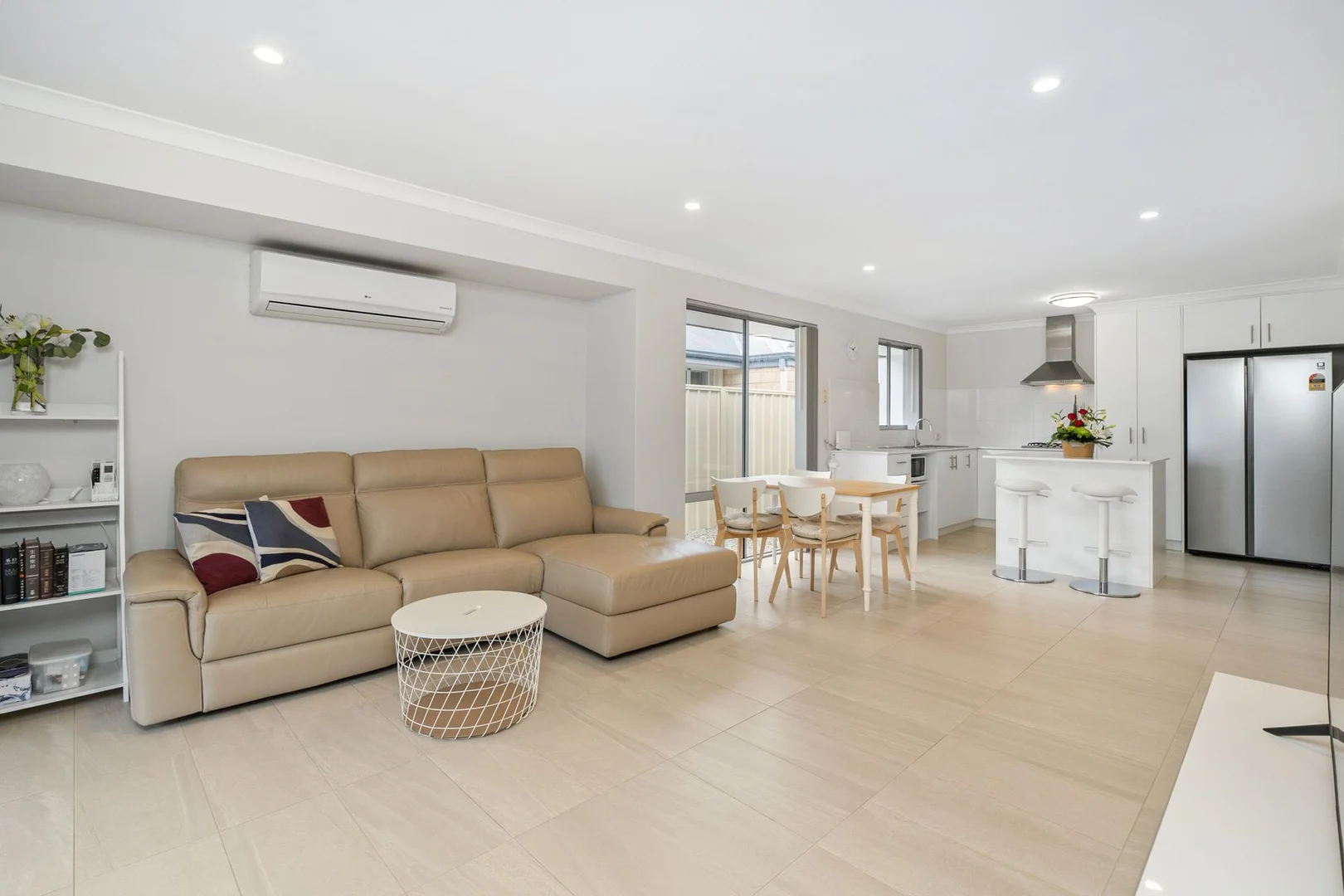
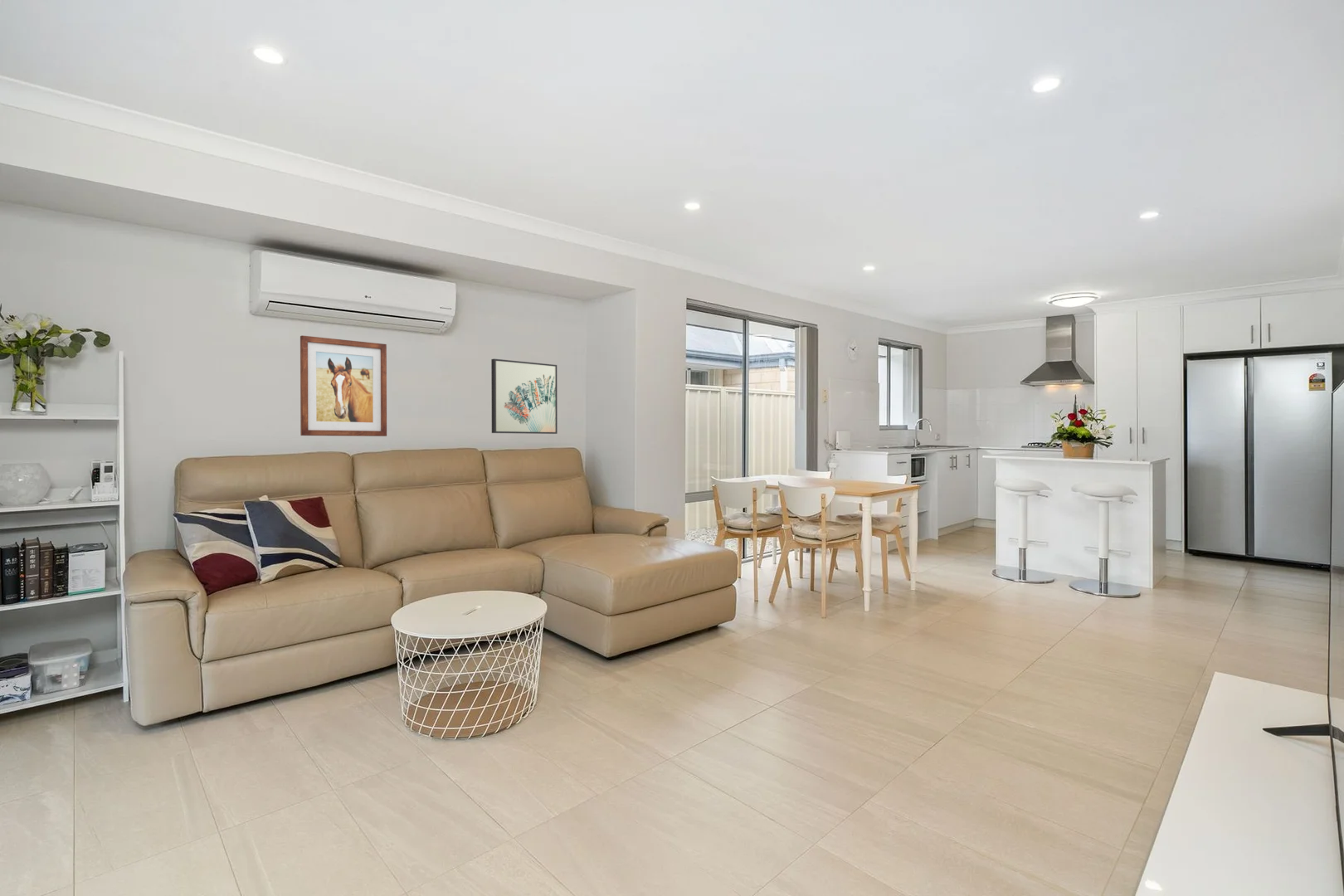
+ wall art [490,358,558,435]
+ wall art [299,334,387,437]
